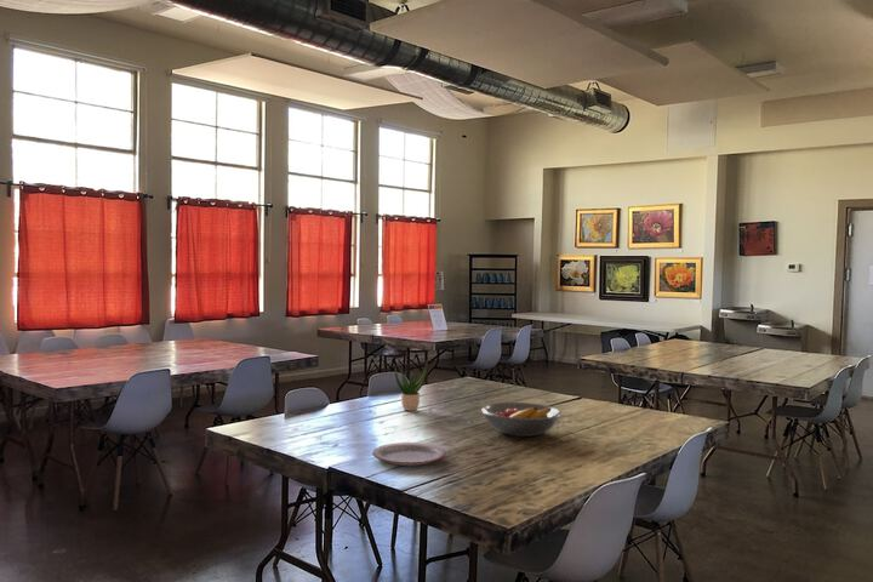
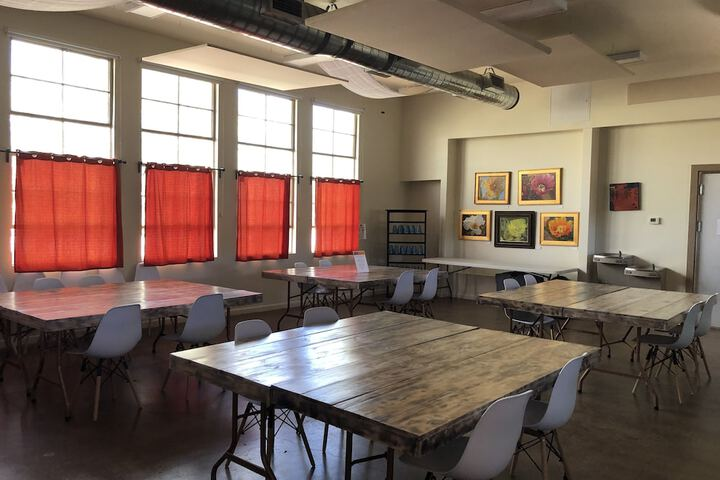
- potted plant [394,361,428,412]
- plate [371,441,447,467]
- fruit bowl [480,401,563,438]
